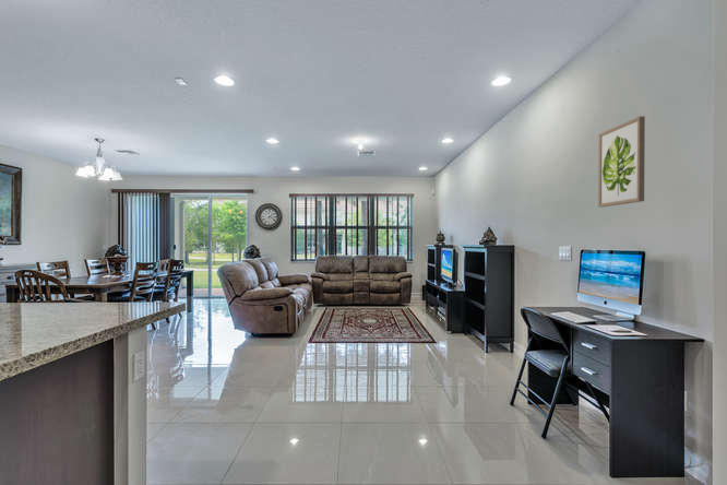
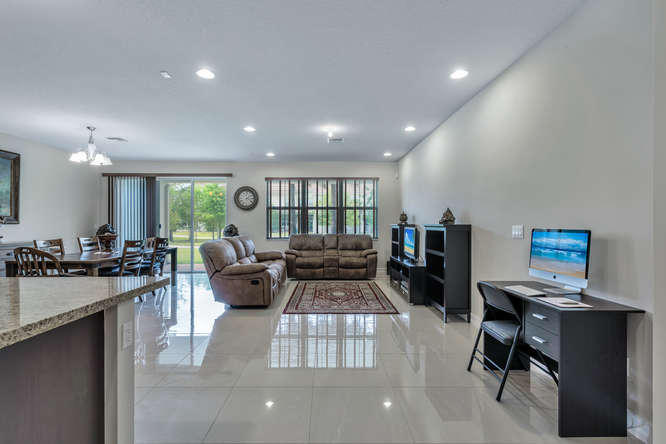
- wall art [597,116,646,208]
